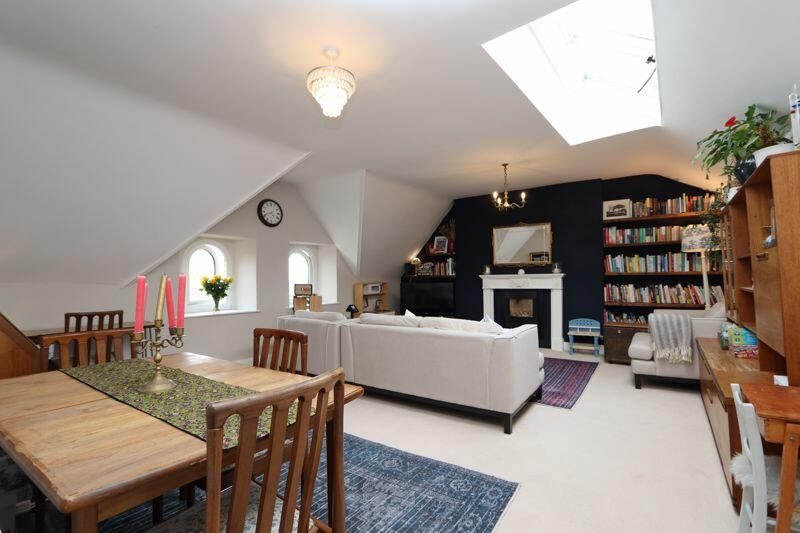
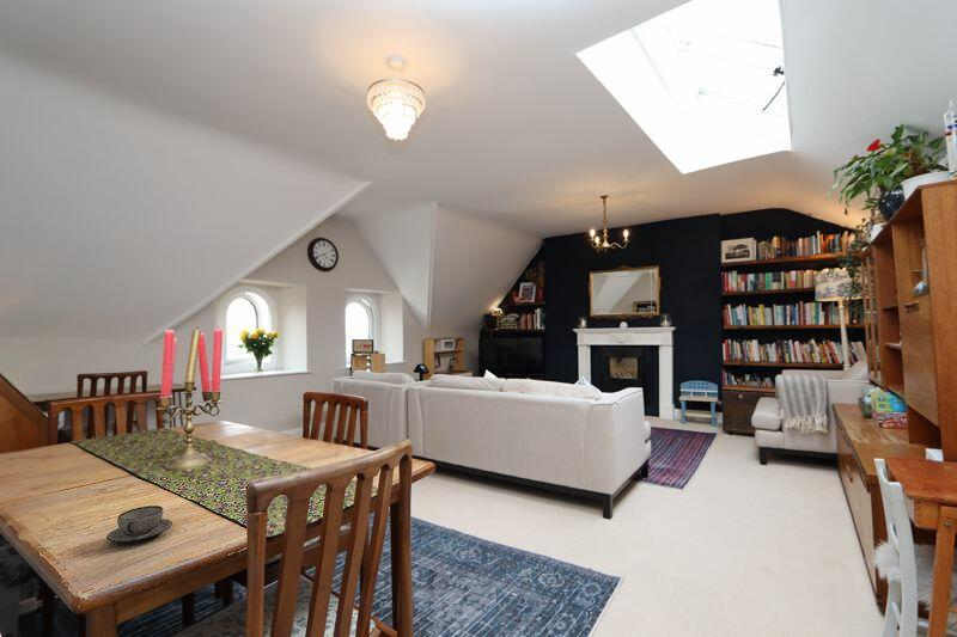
+ teacup [105,504,173,543]
